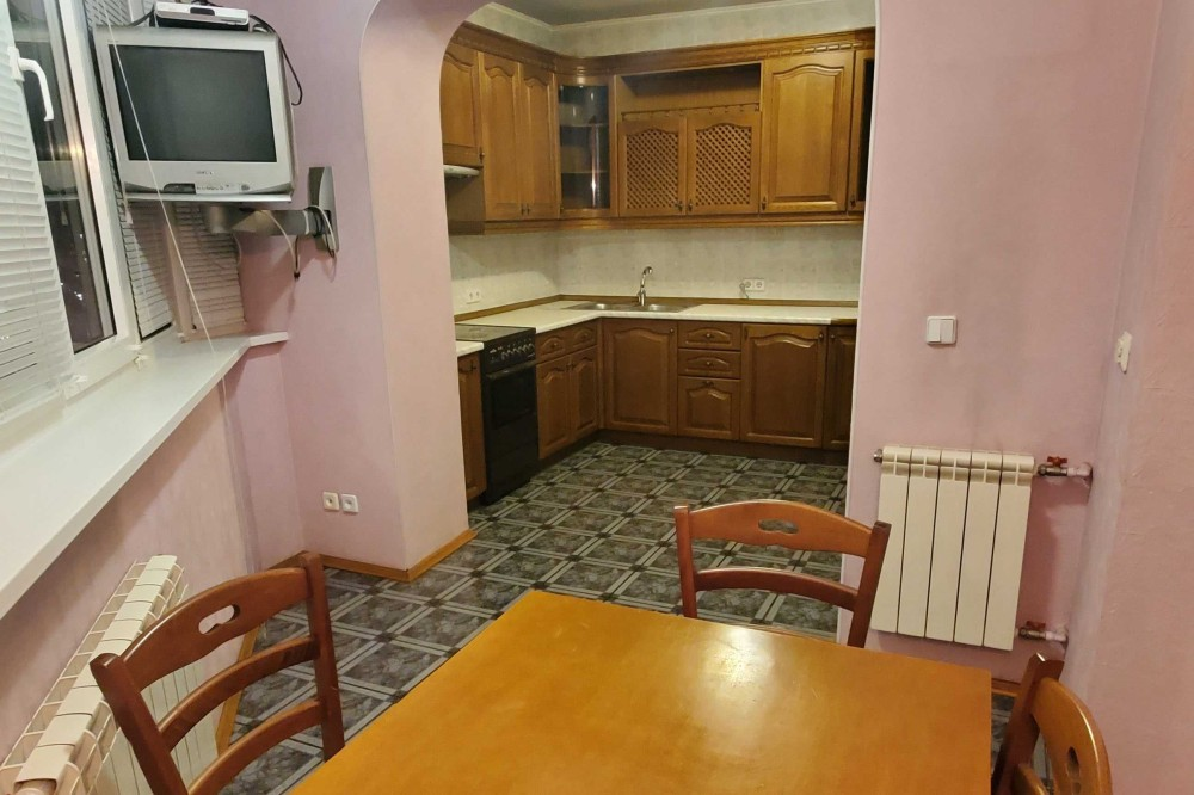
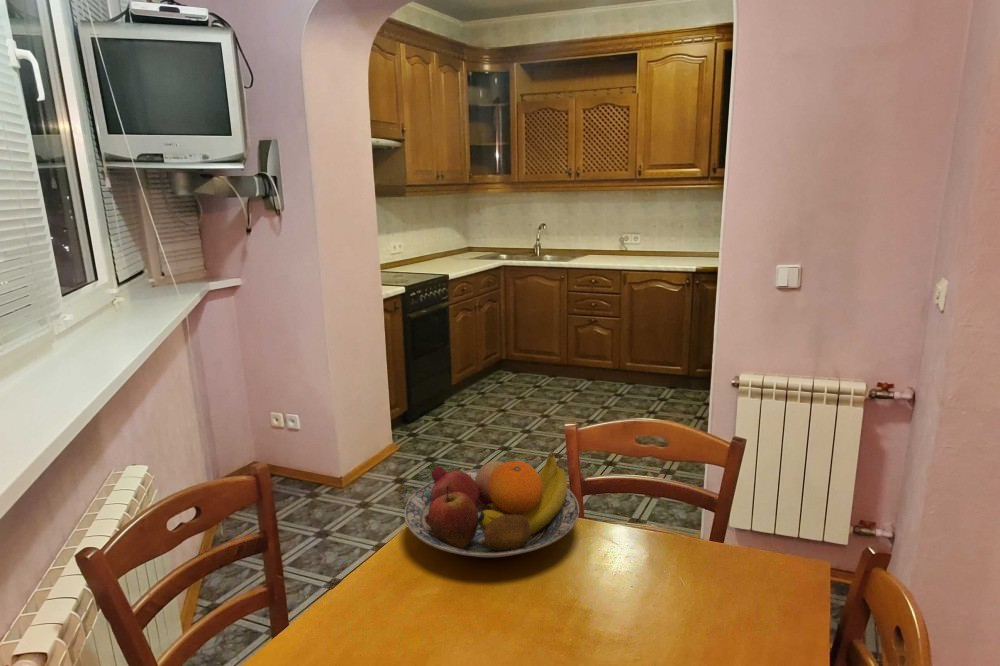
+ fruit bowl [403,452,580,558]
